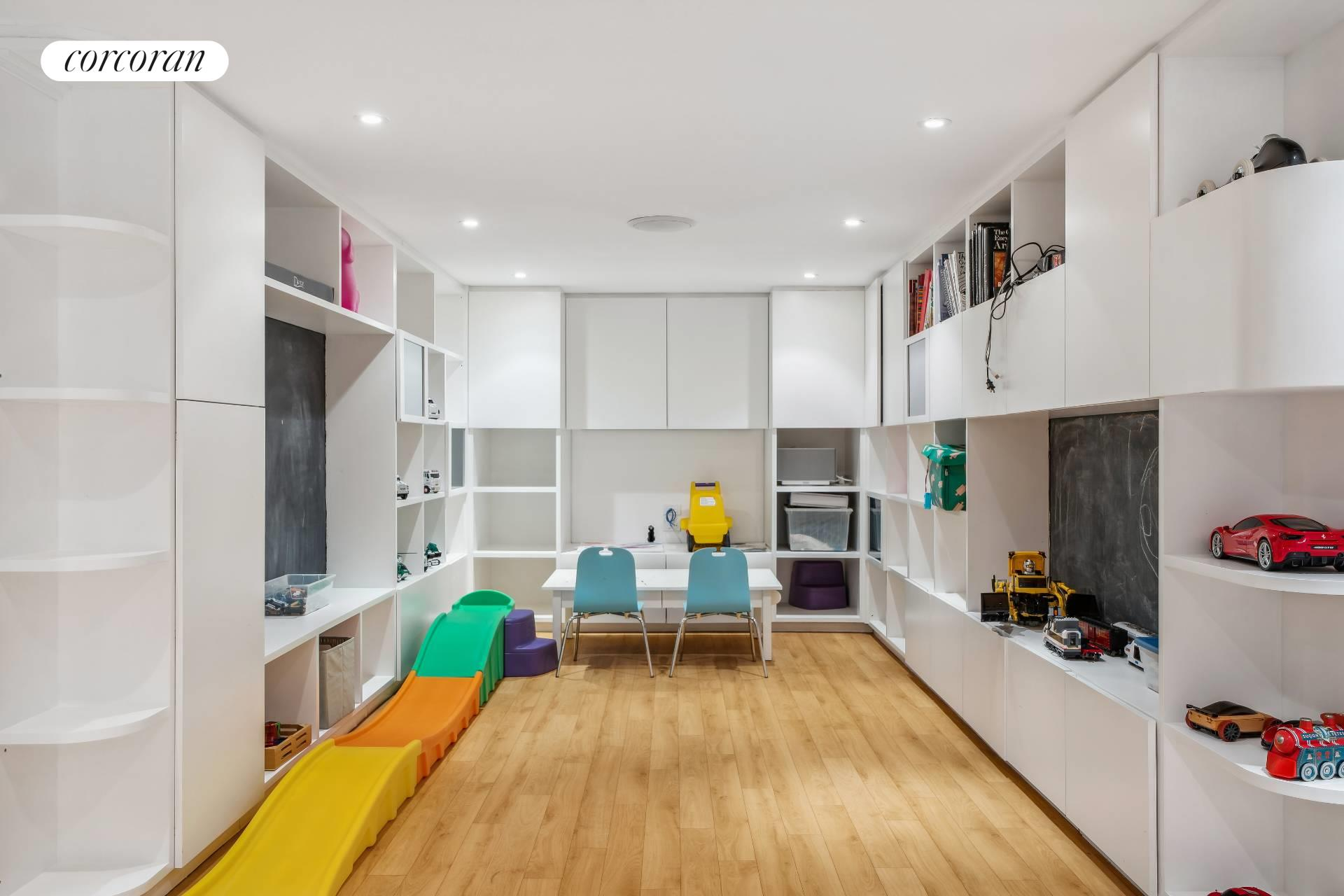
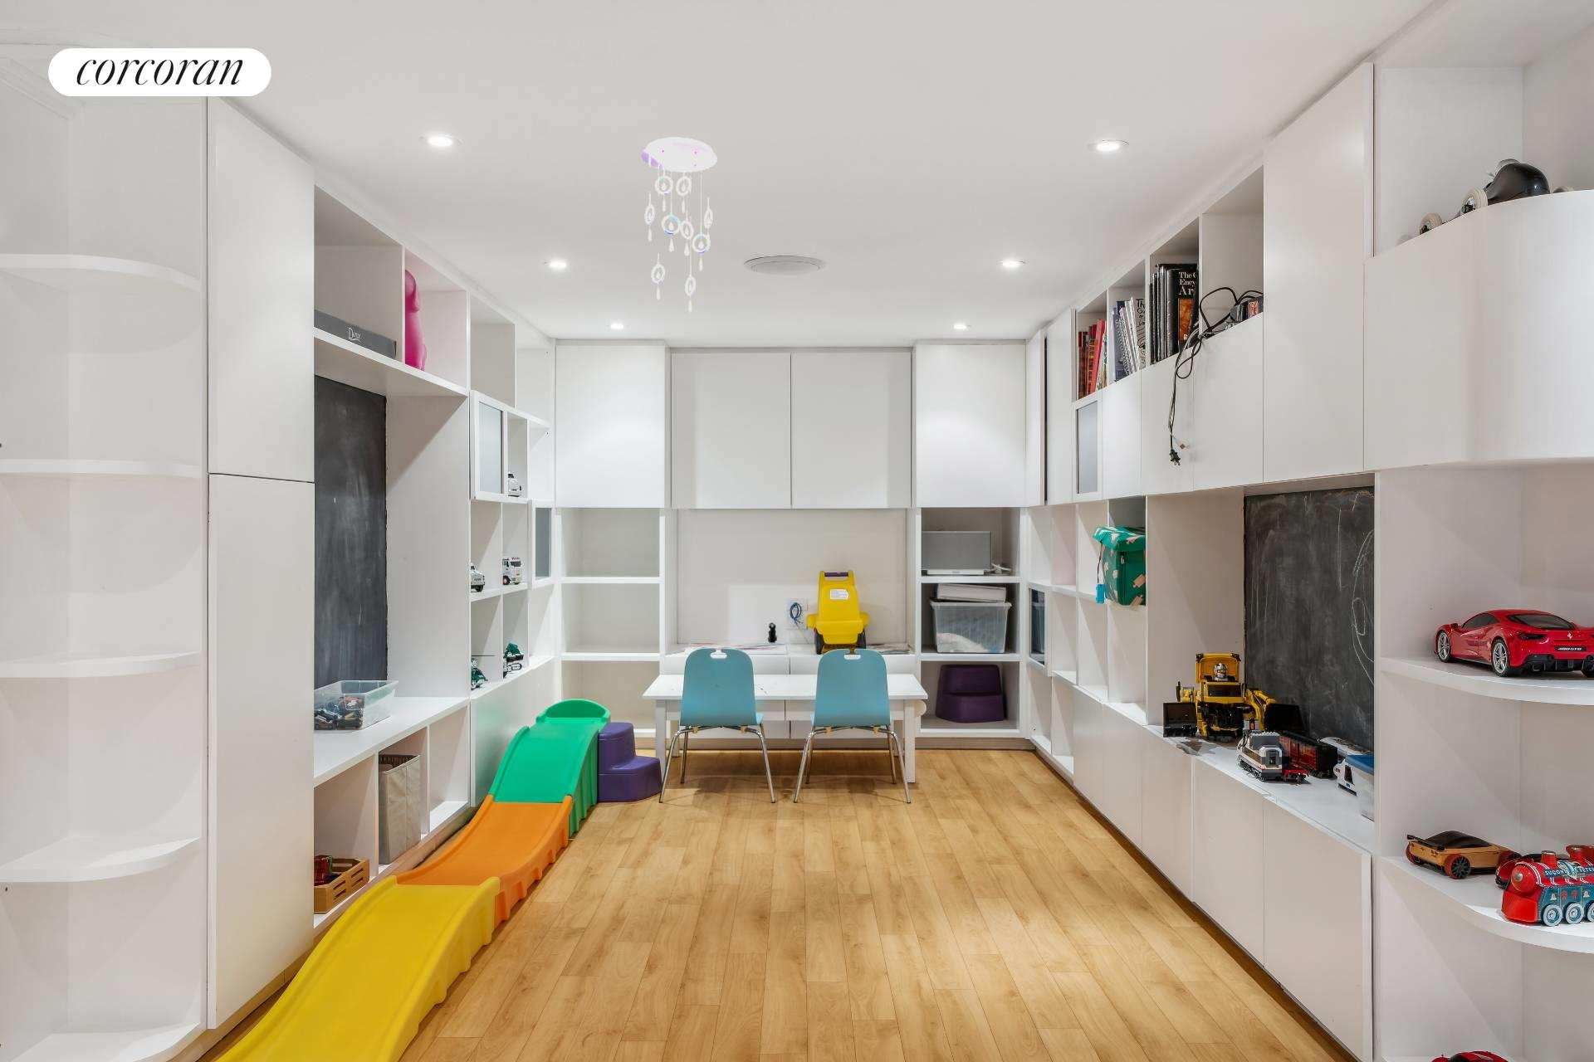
+ ceiling mobile [640,136,718,313]
